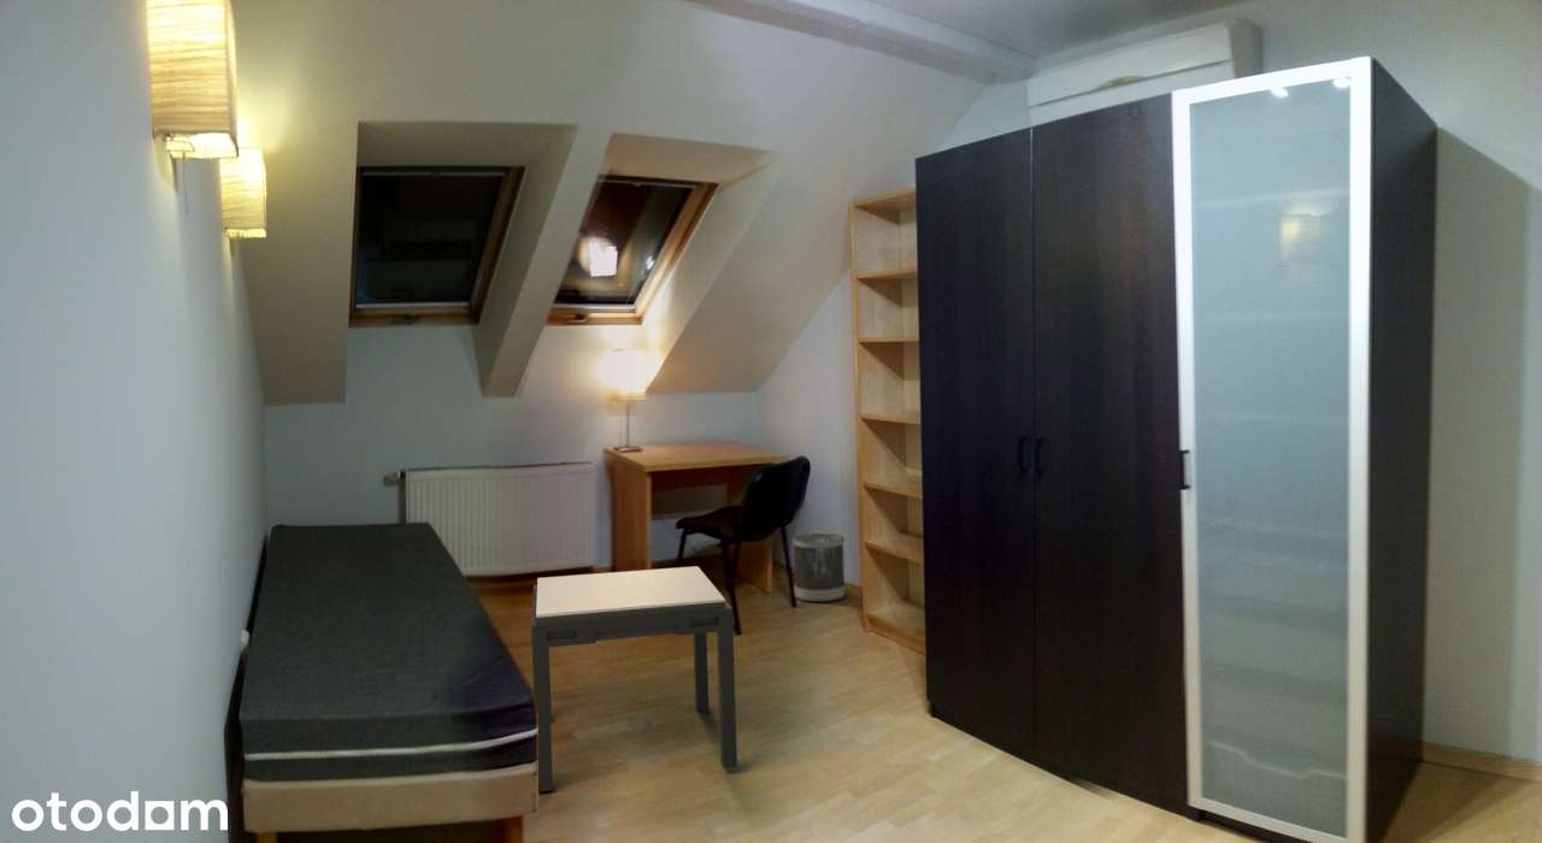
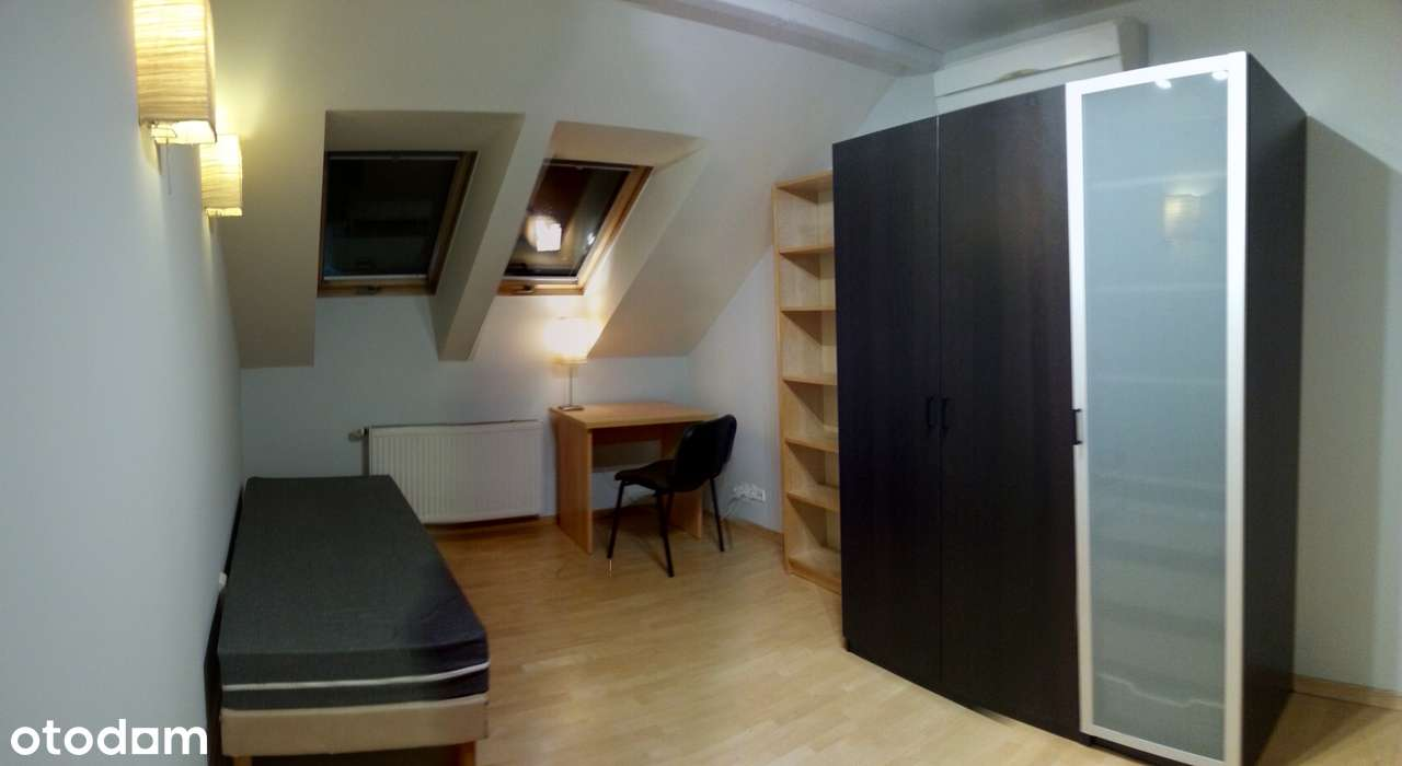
- wastebasket [791,532,847,603]
- side table [530,565,738,794]
